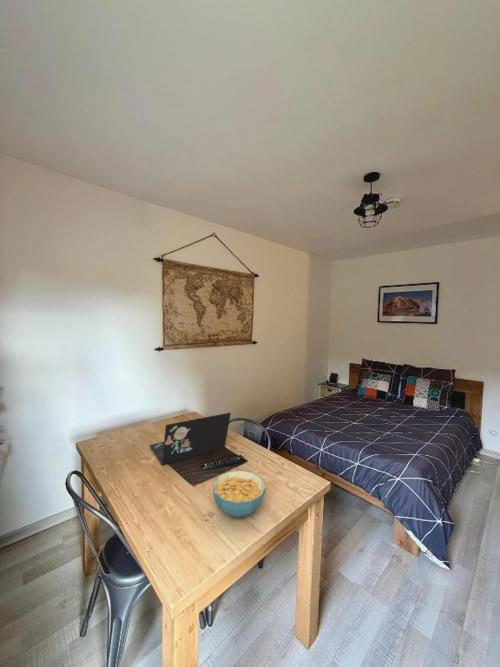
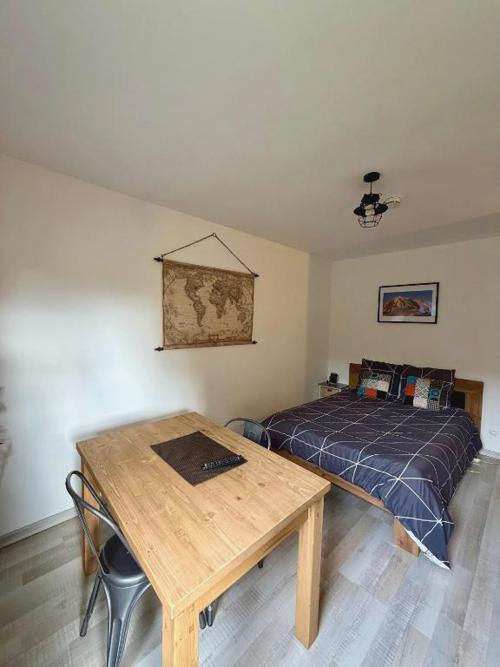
- laptop [149,411,232,466]
- cereal bowl [212,470,267,518]
